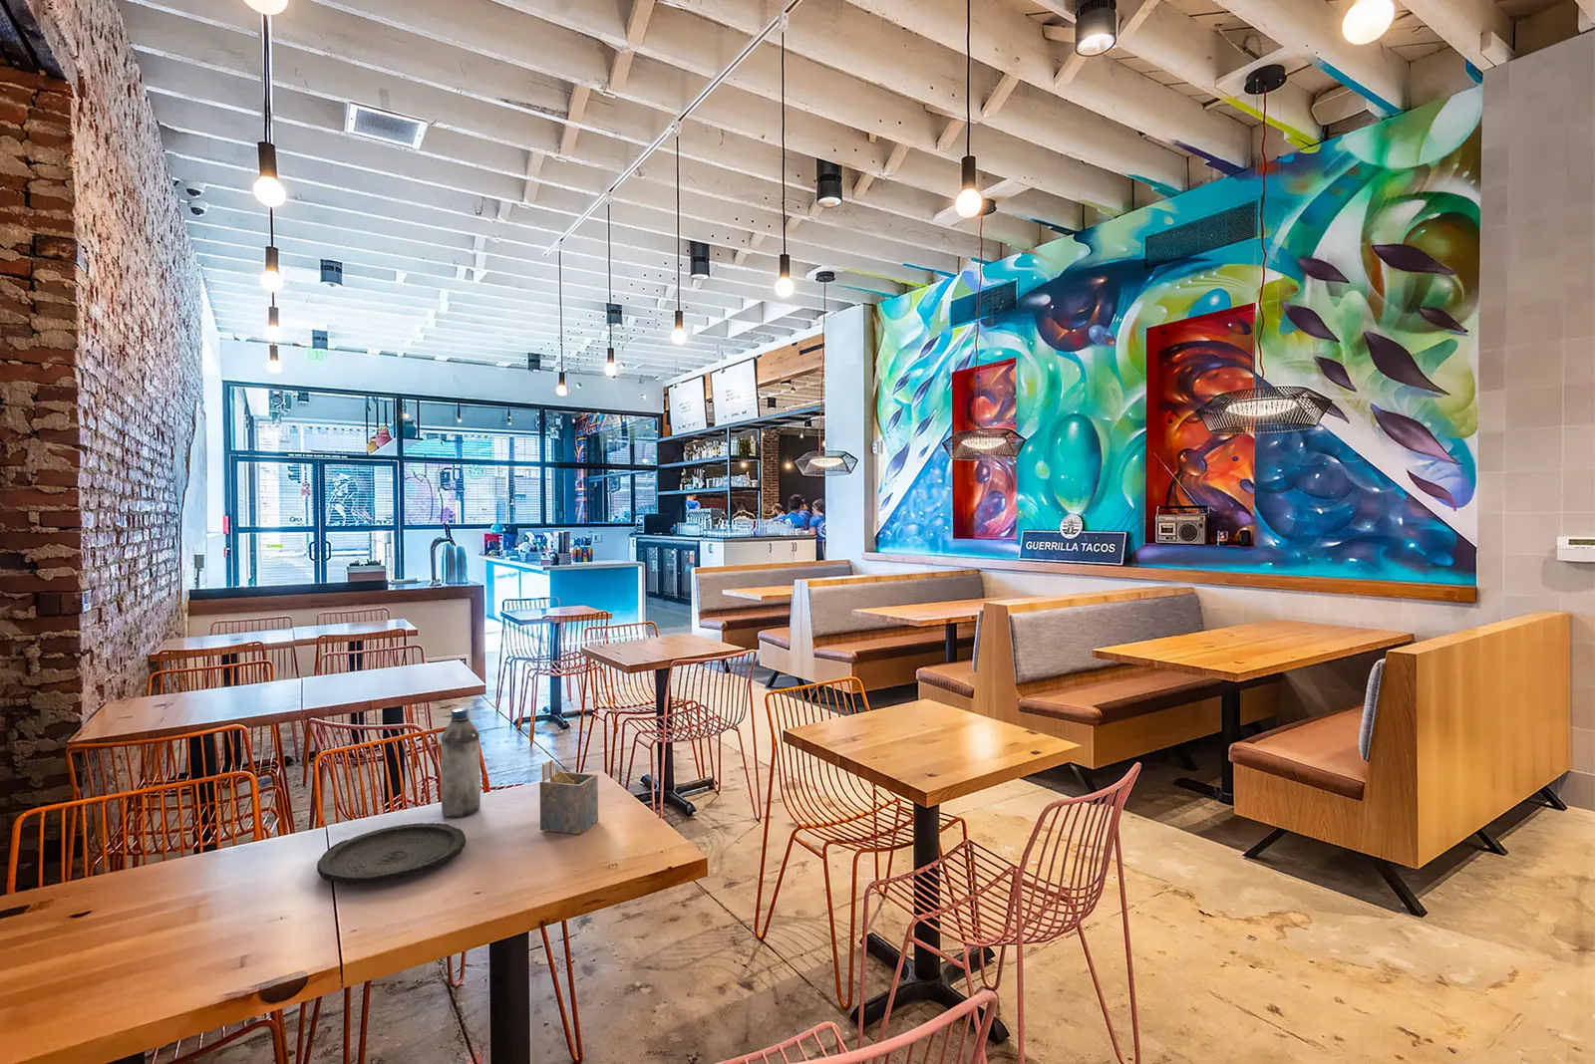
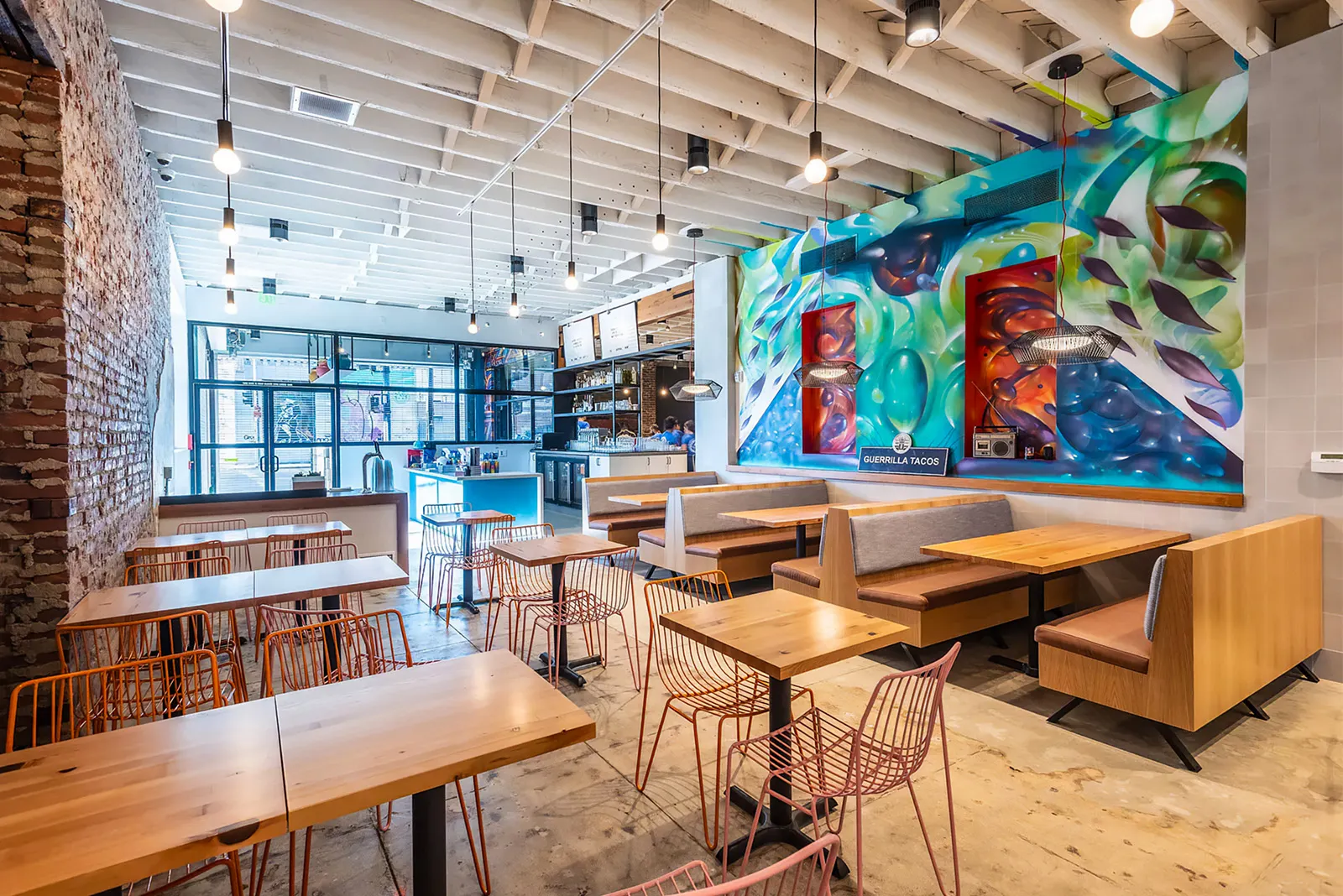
- water bottle [439,708,481,819]
- napkin holder [539,759,599,835]
- plate [316,822,467,887]
